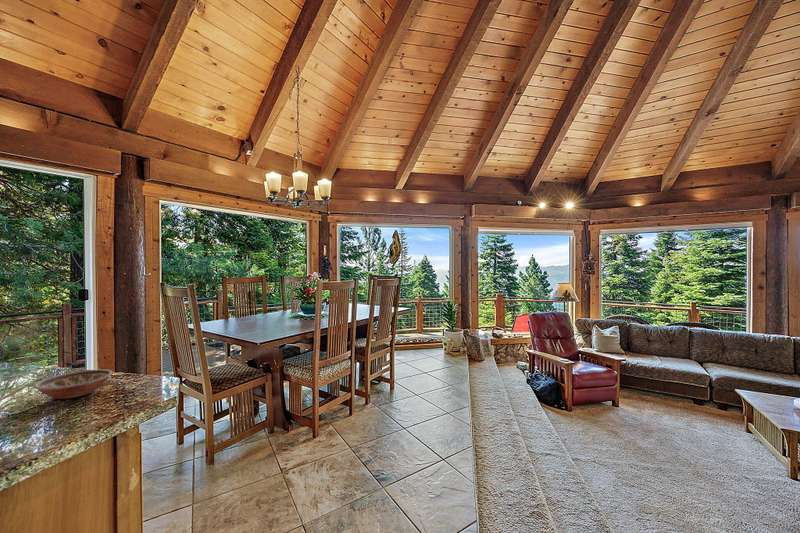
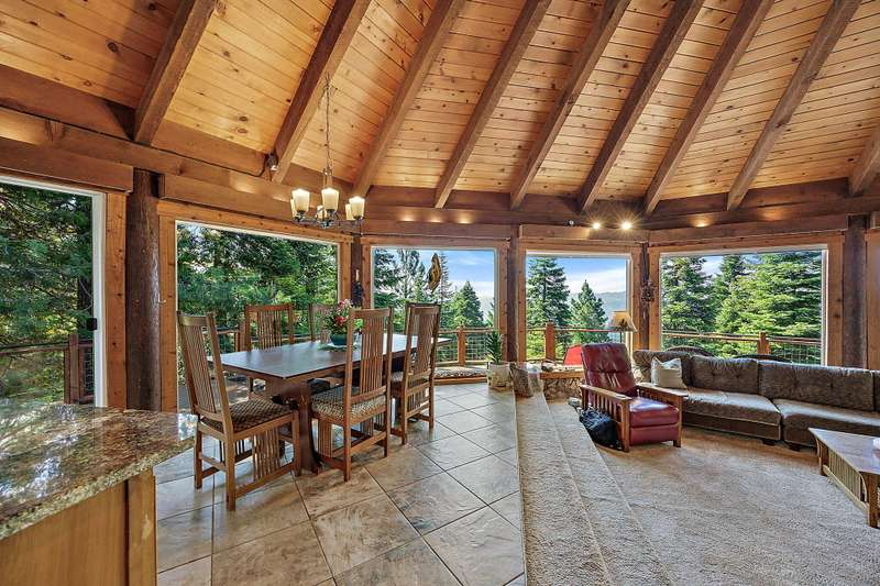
- bowl [32,368,114,400]
